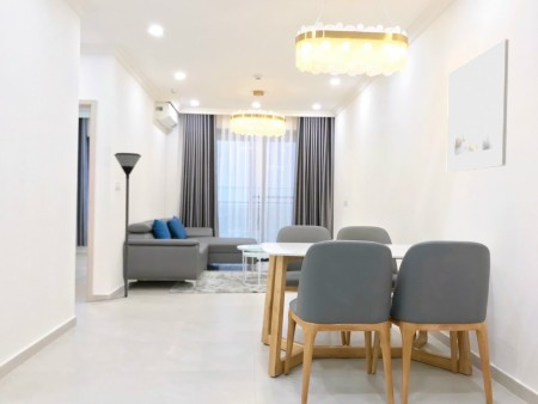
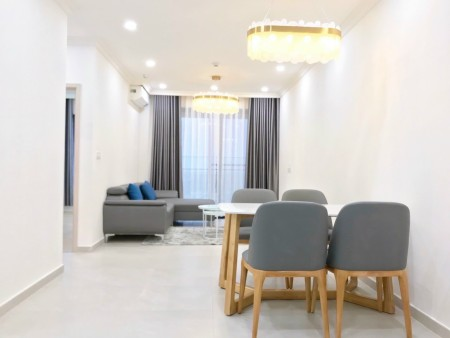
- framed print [446,38,509,173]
- floor lamp [112,152,142,298]
